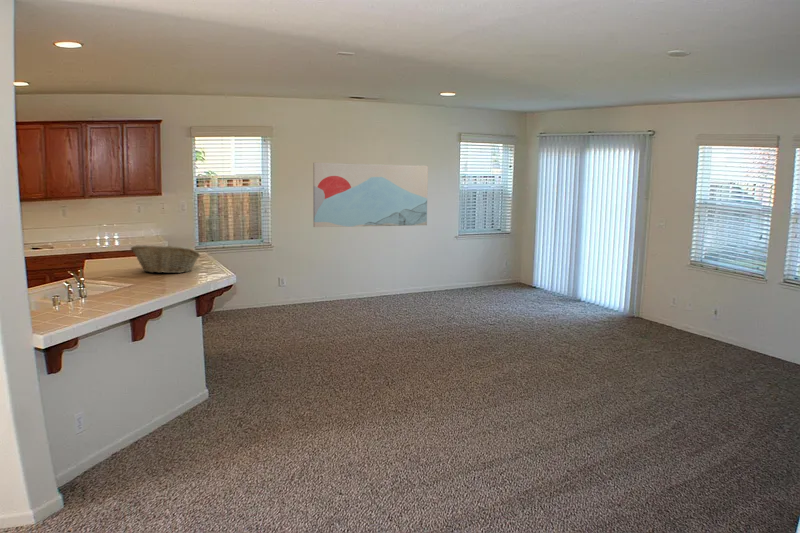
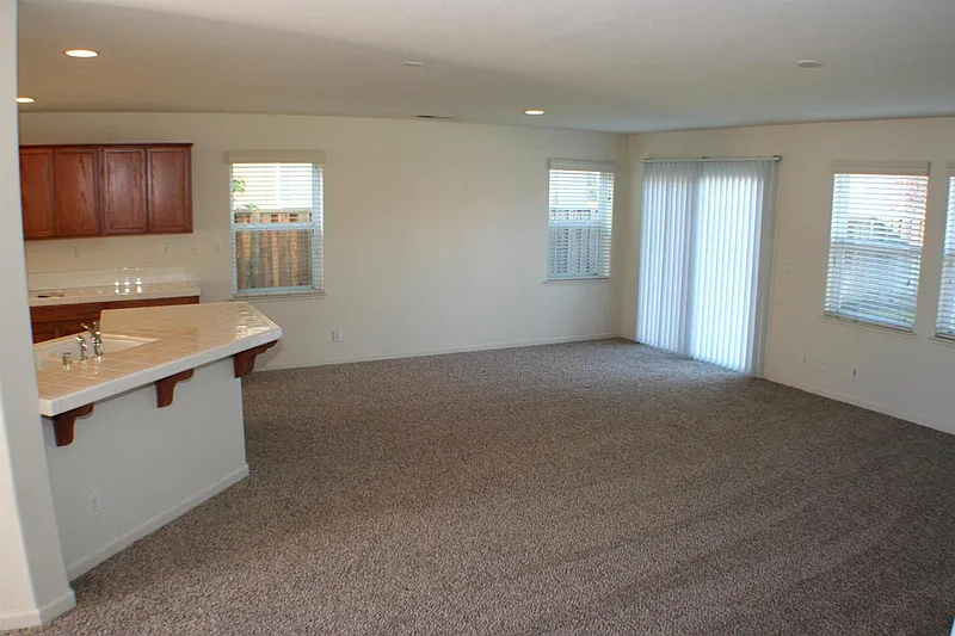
- wall art [312,162,429,228]
- fruit basket [130,244,201,274]
